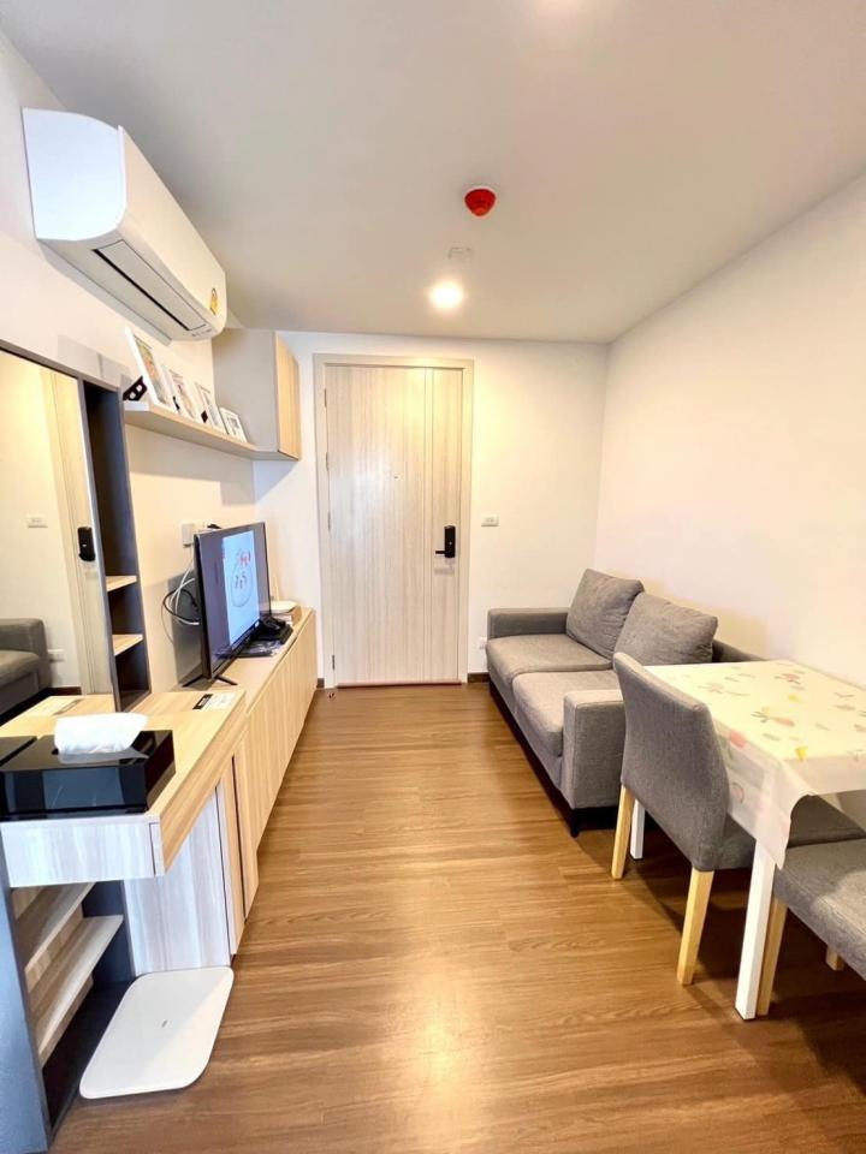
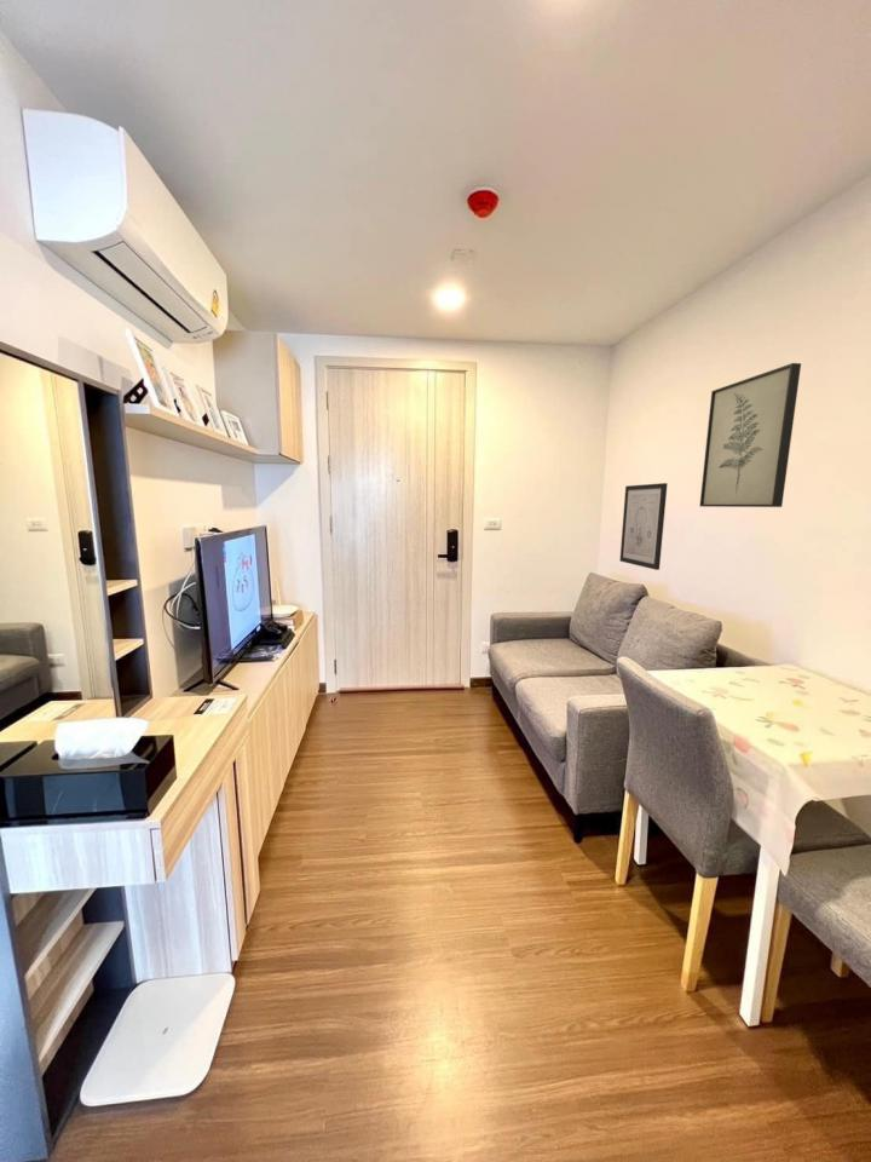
+ wall art [618,482,669,571]
+ wall art [699,362,802,508]
